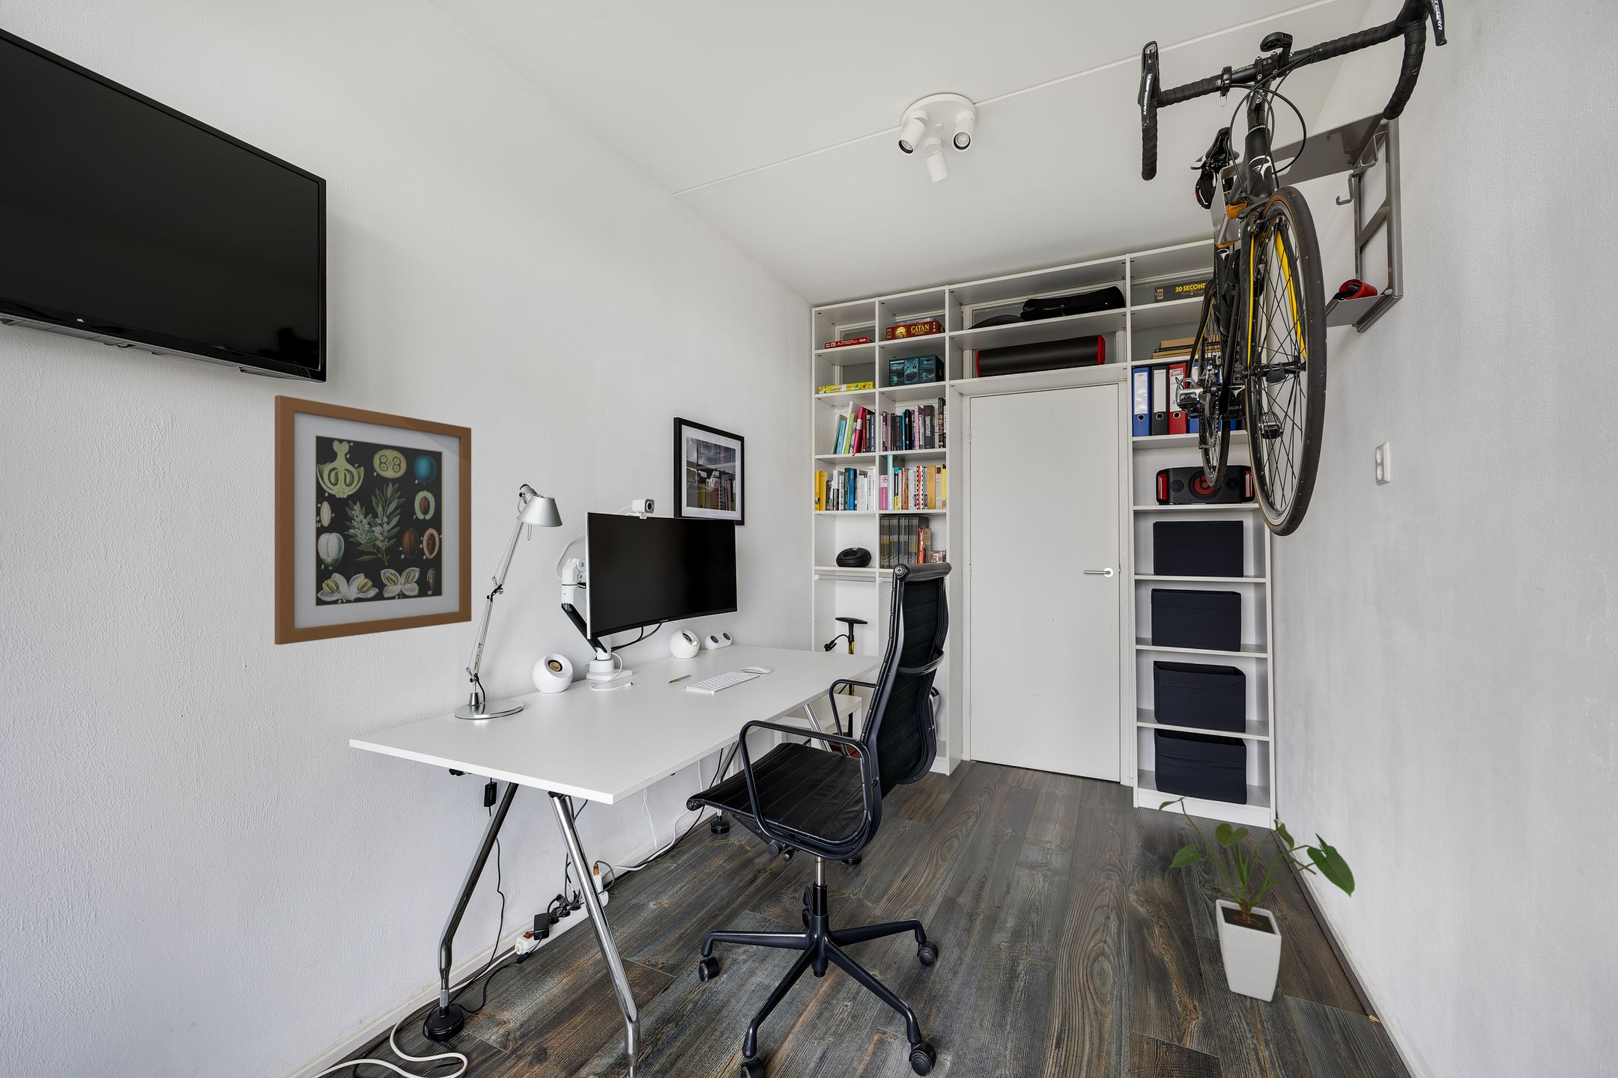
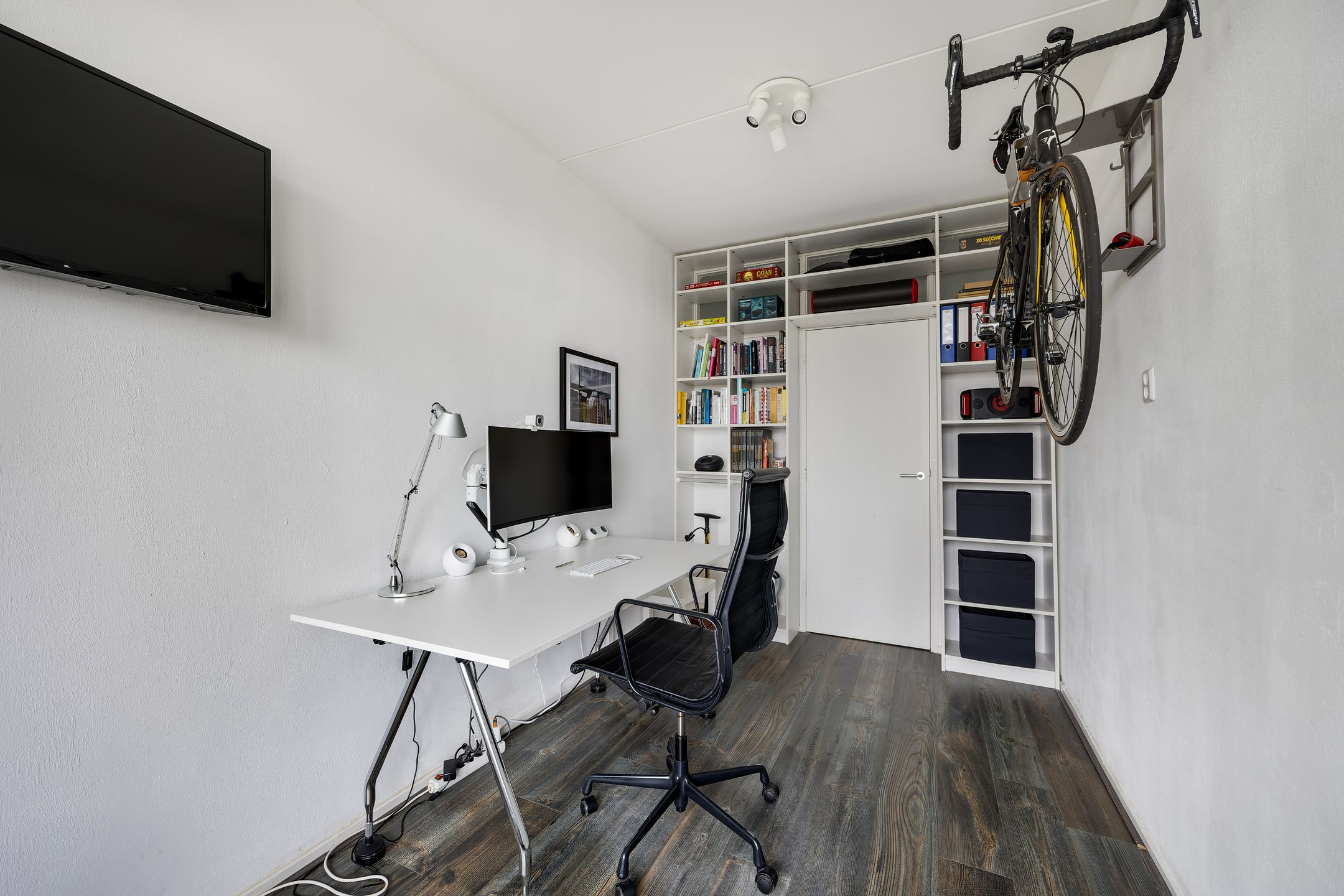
- wall art [274,395,472,645]
- house plant [1158,795,1356,1002]
